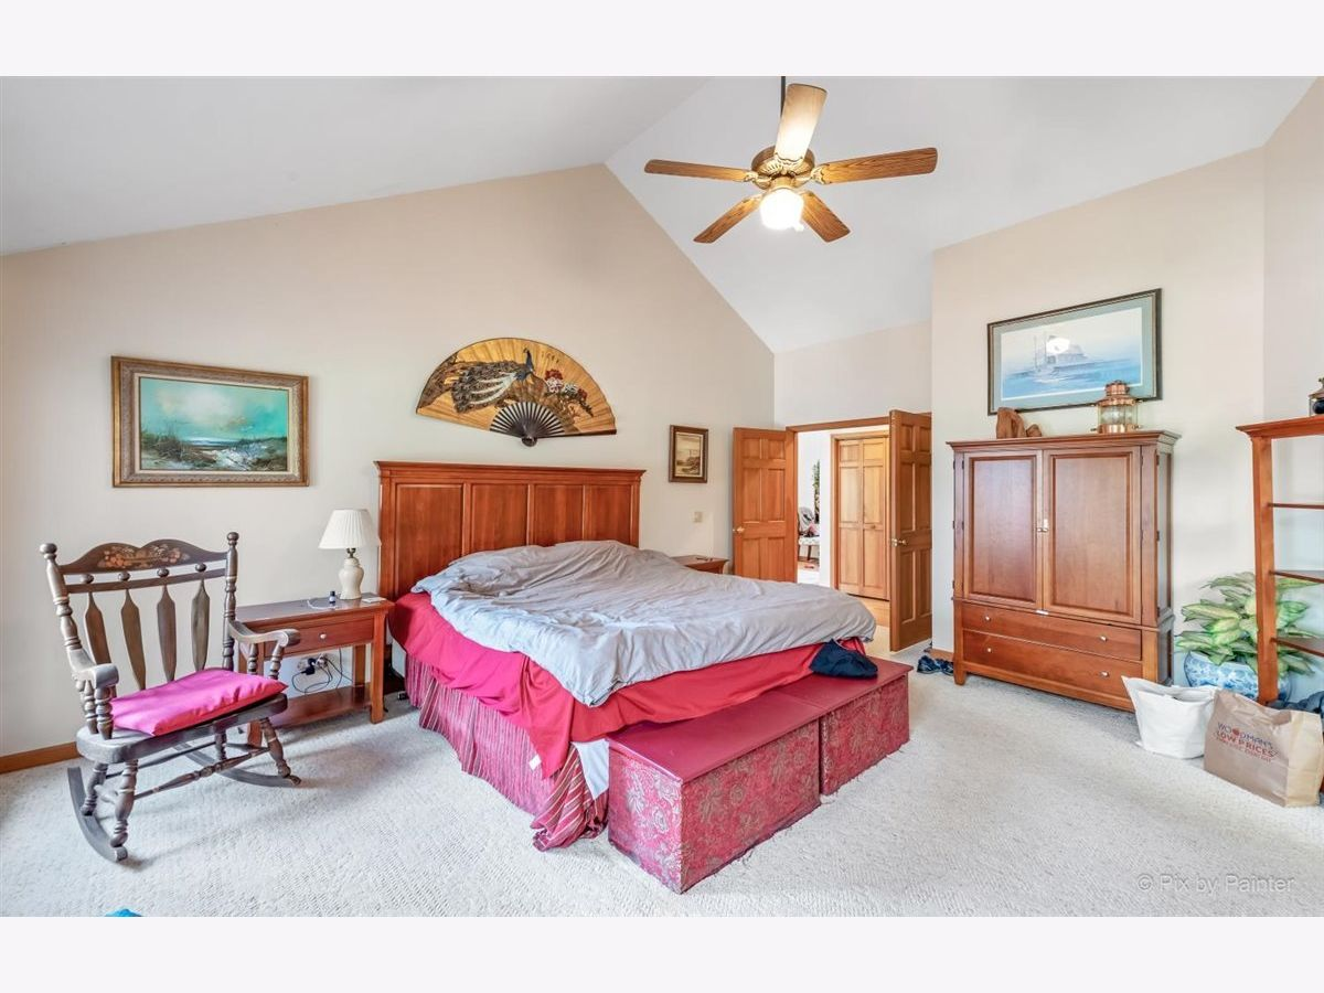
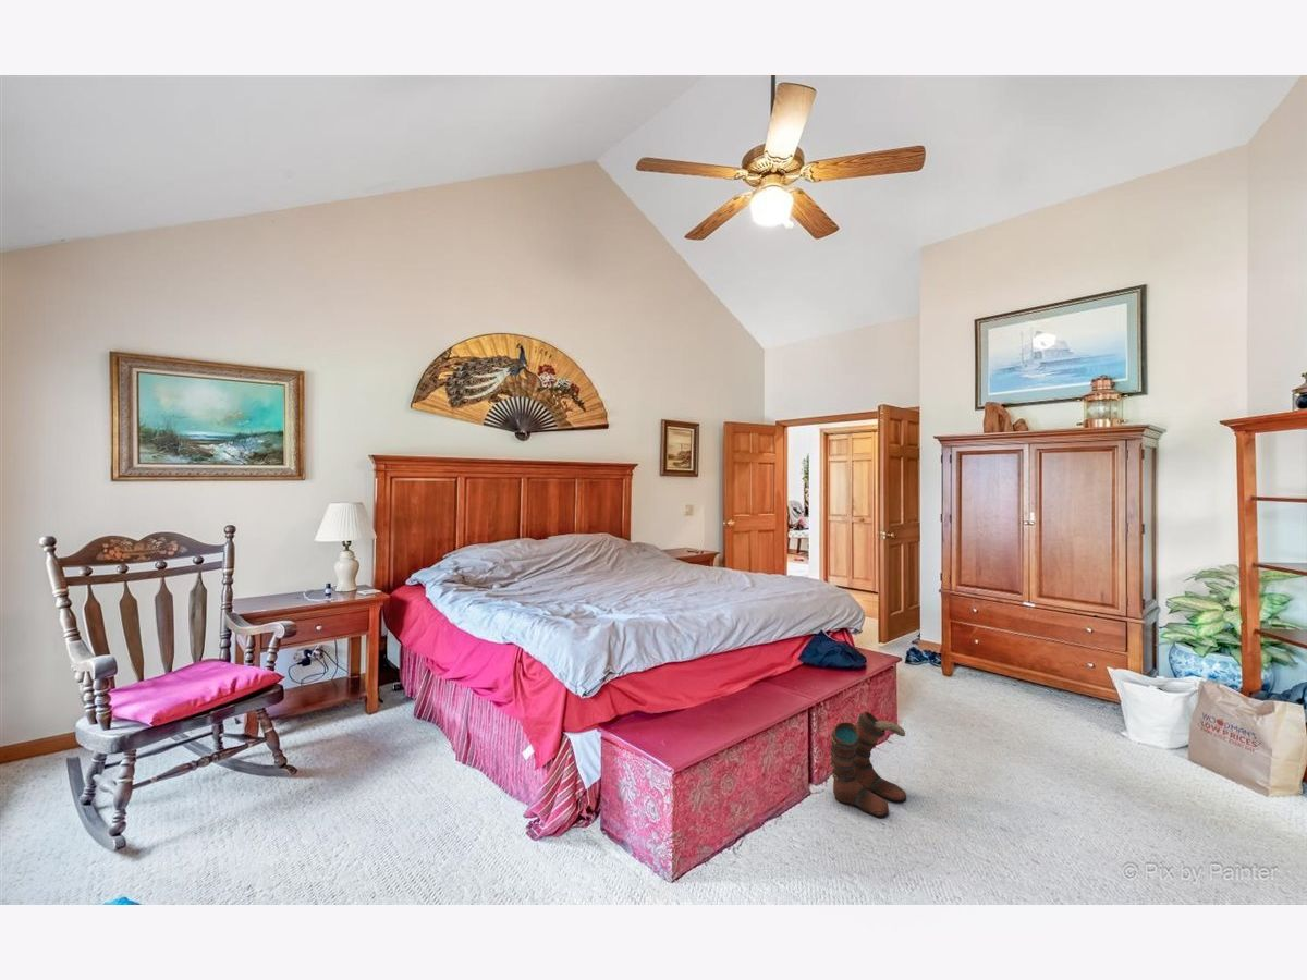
+ boots [829,710,907,819]
